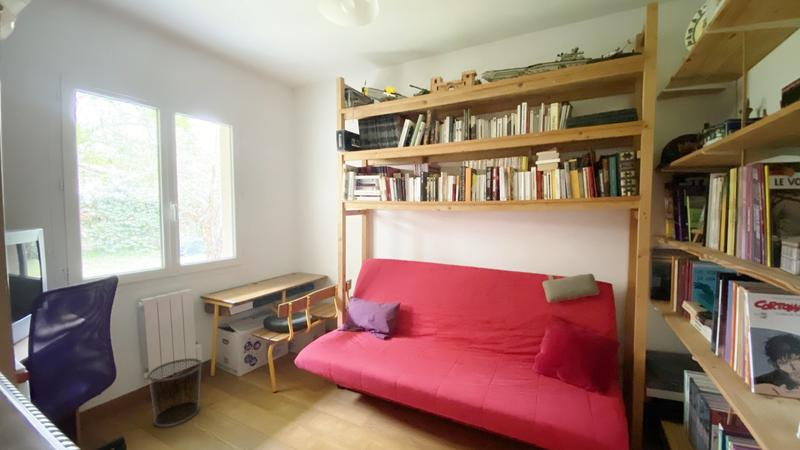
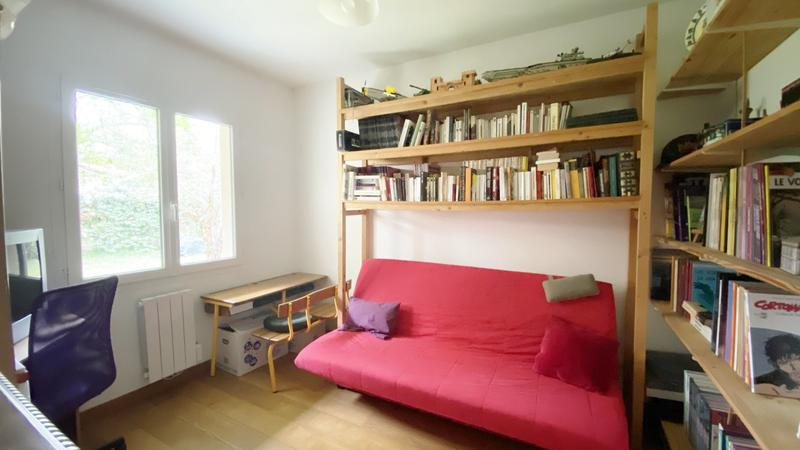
- waste bin [147,357,203,428]
